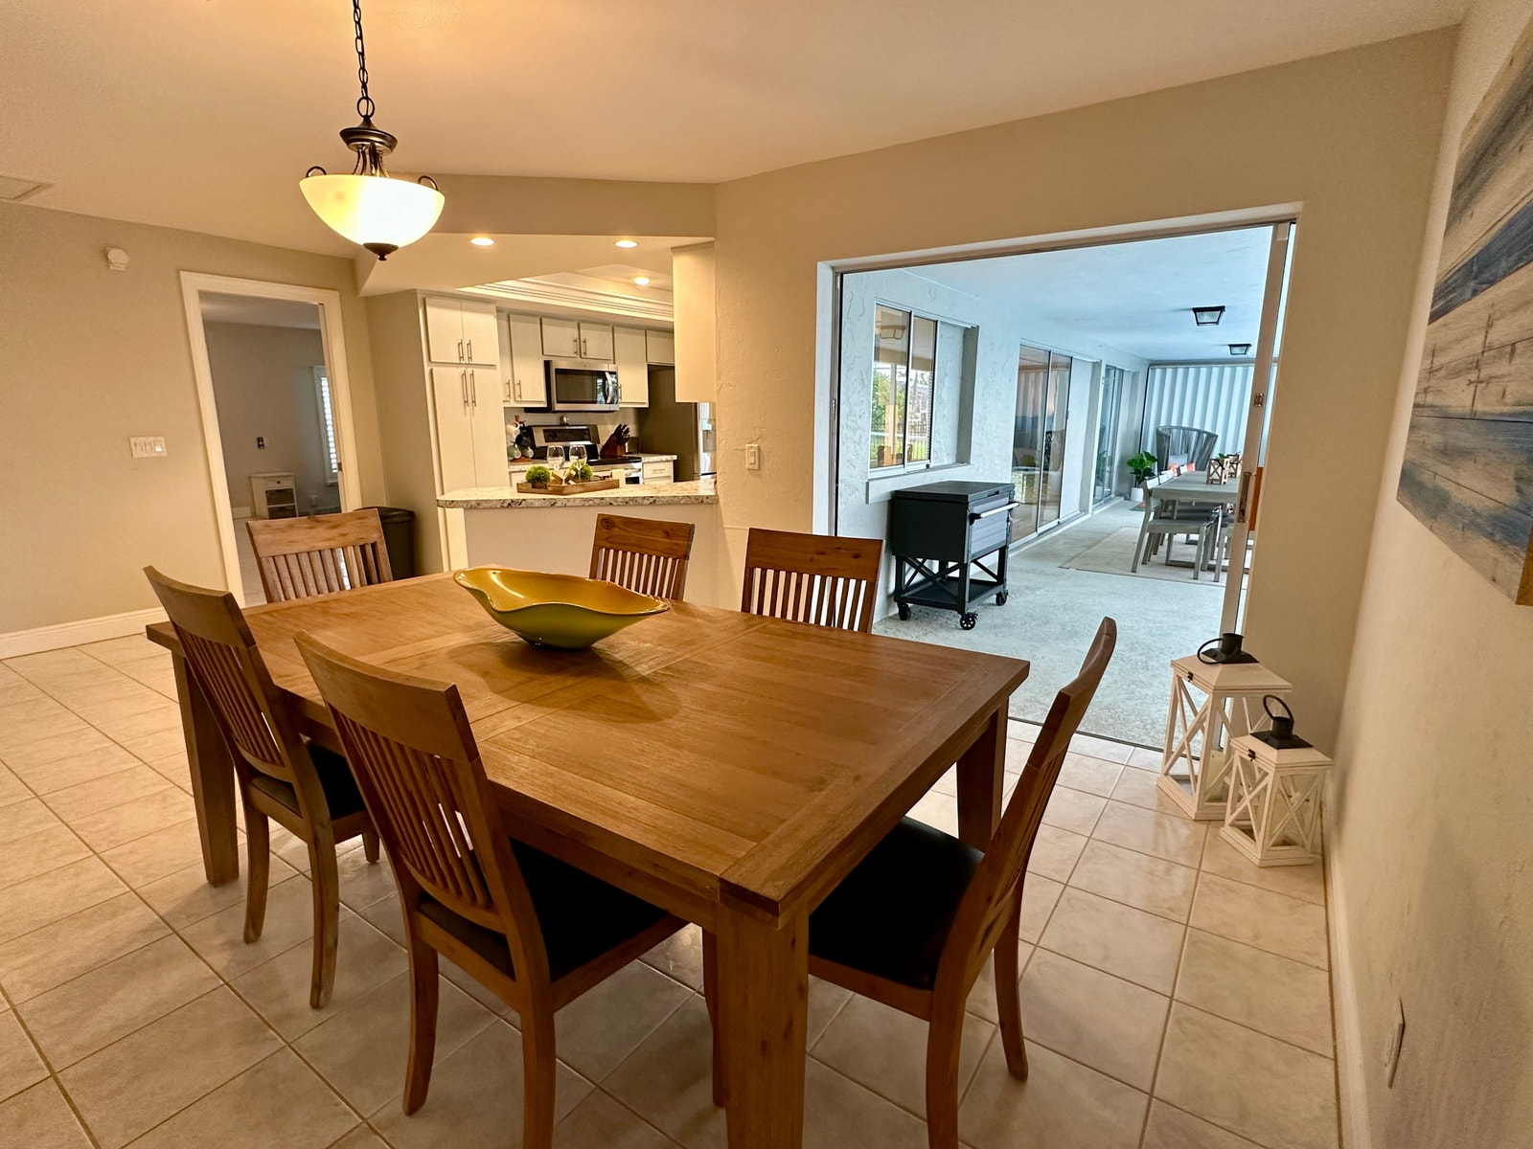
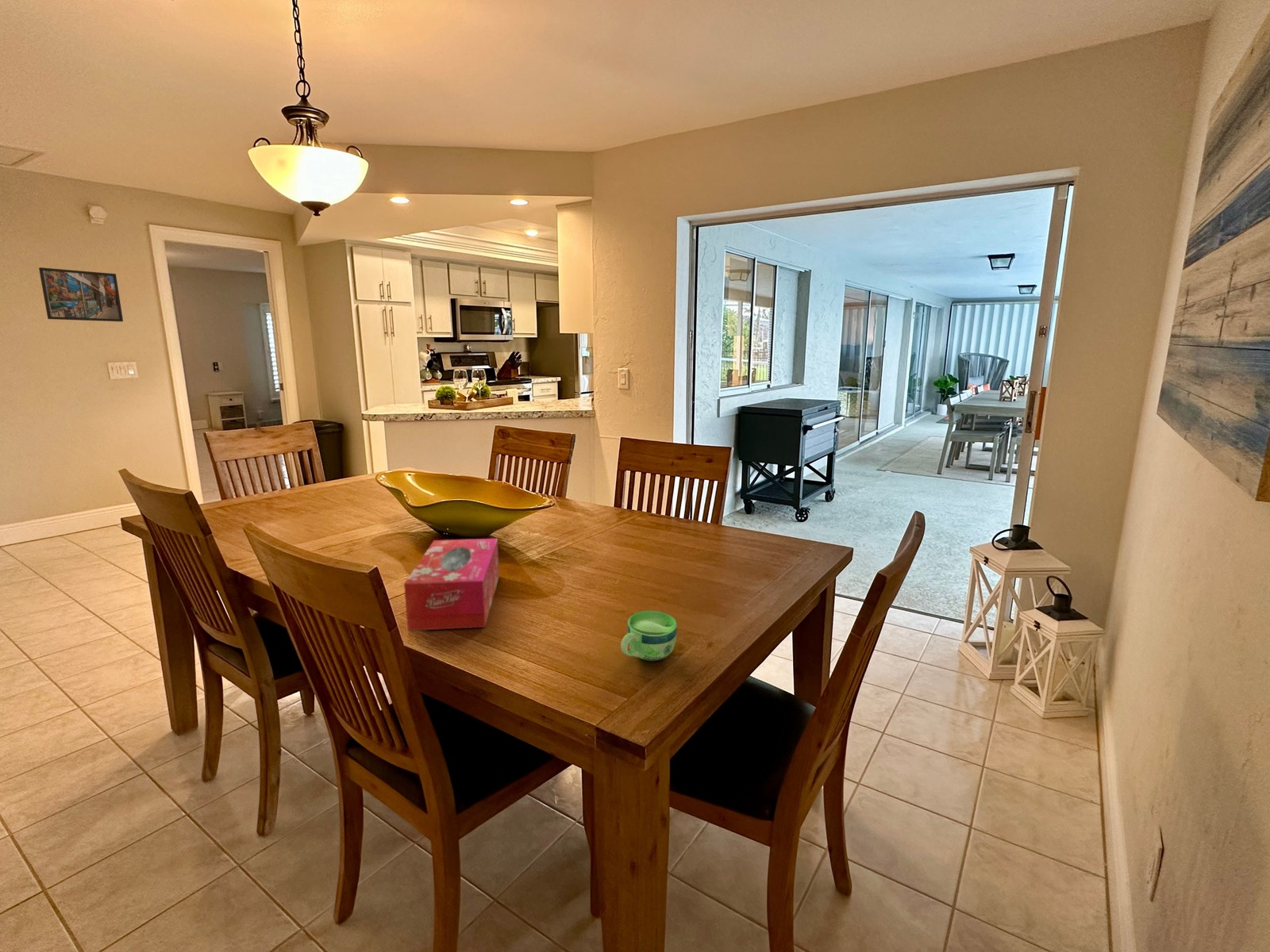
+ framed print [38,267,124,322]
+ cup [620,610,678,662]
+ tissue box [403,538,500,631]
